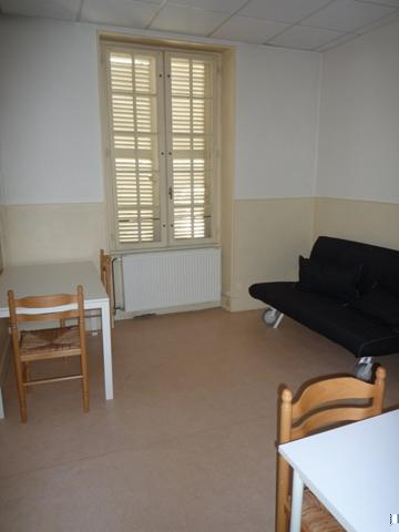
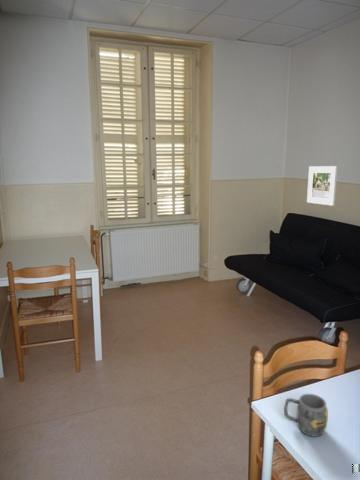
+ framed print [306,165,339,207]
+ mug [283,393,329,438]
